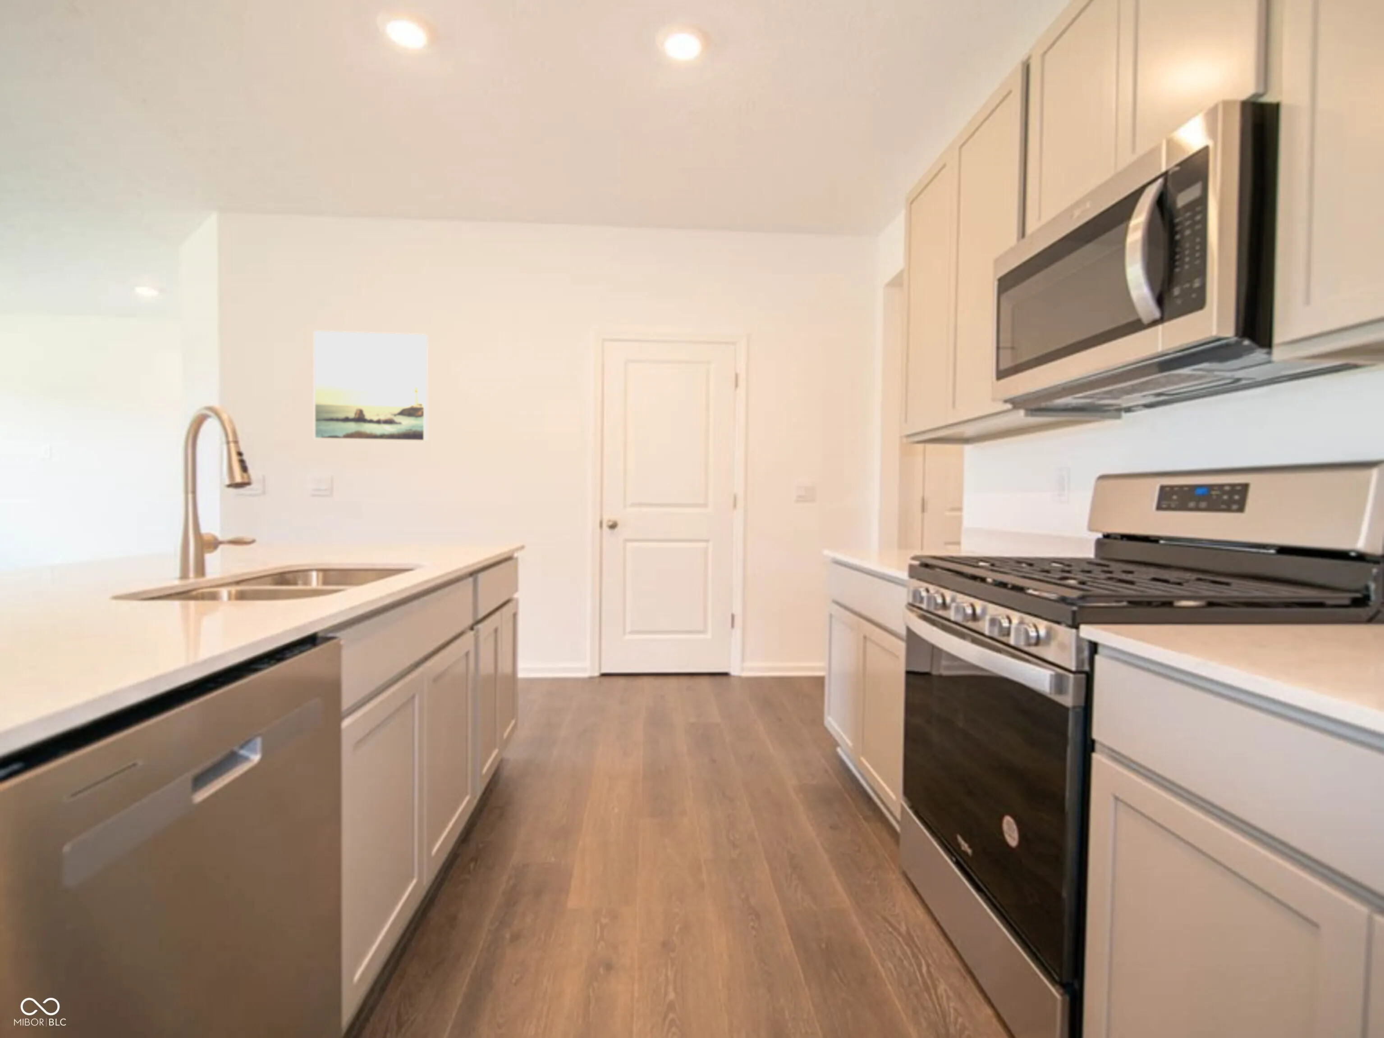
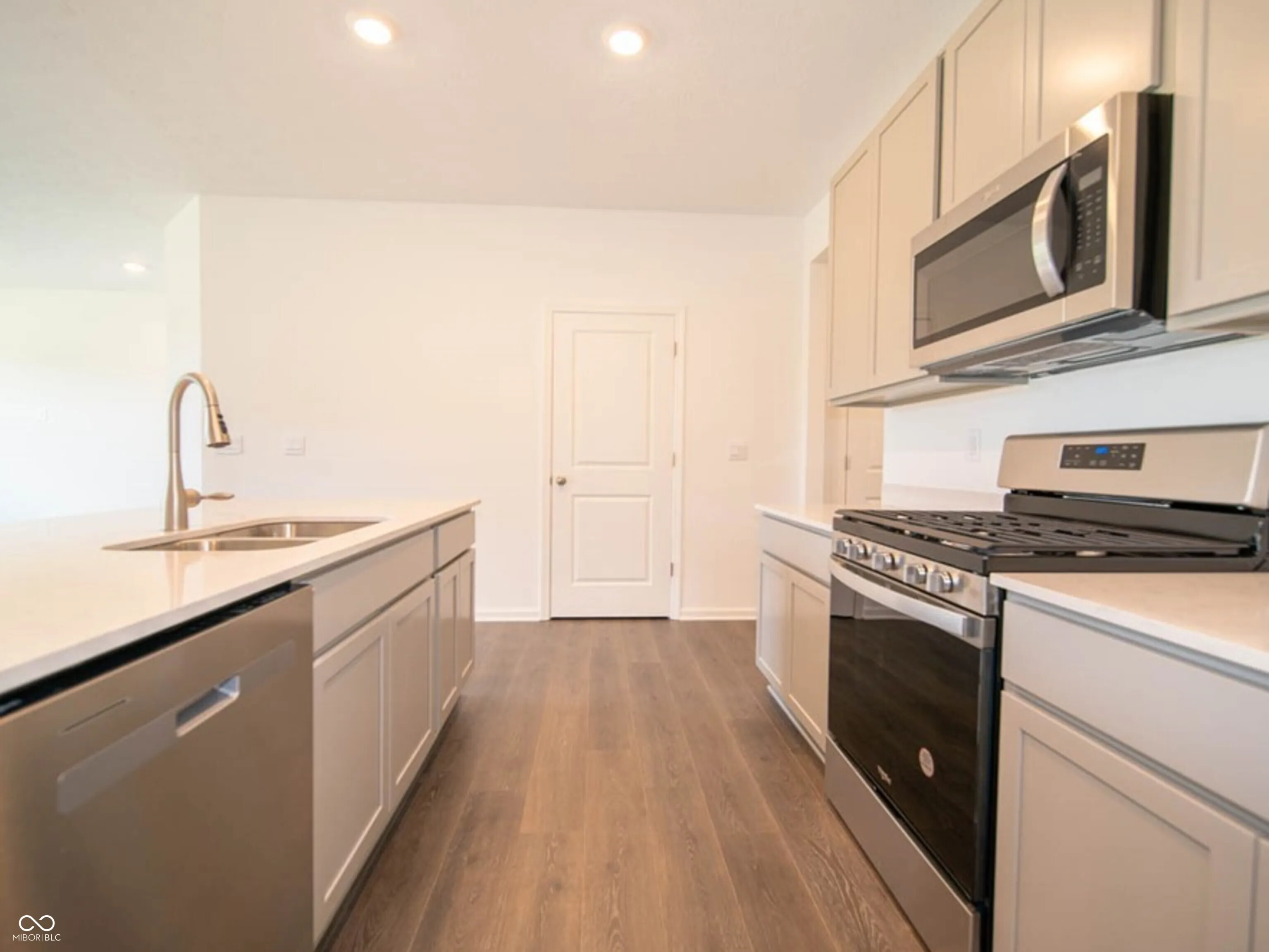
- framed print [313,330,428,443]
